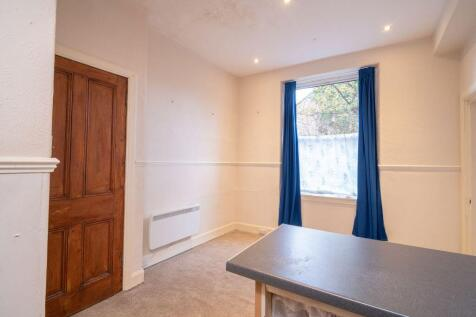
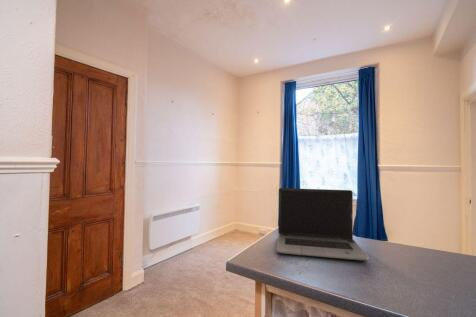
+ laptop computer [275,187,371,261]
